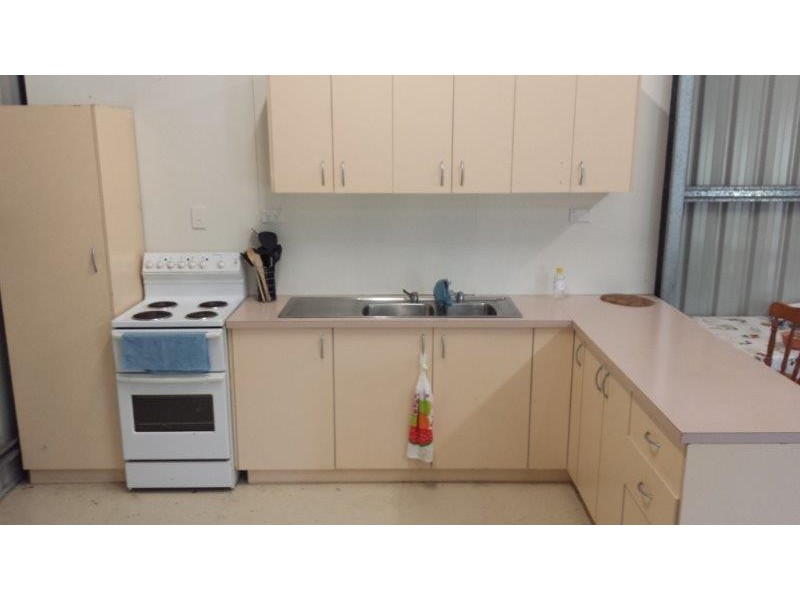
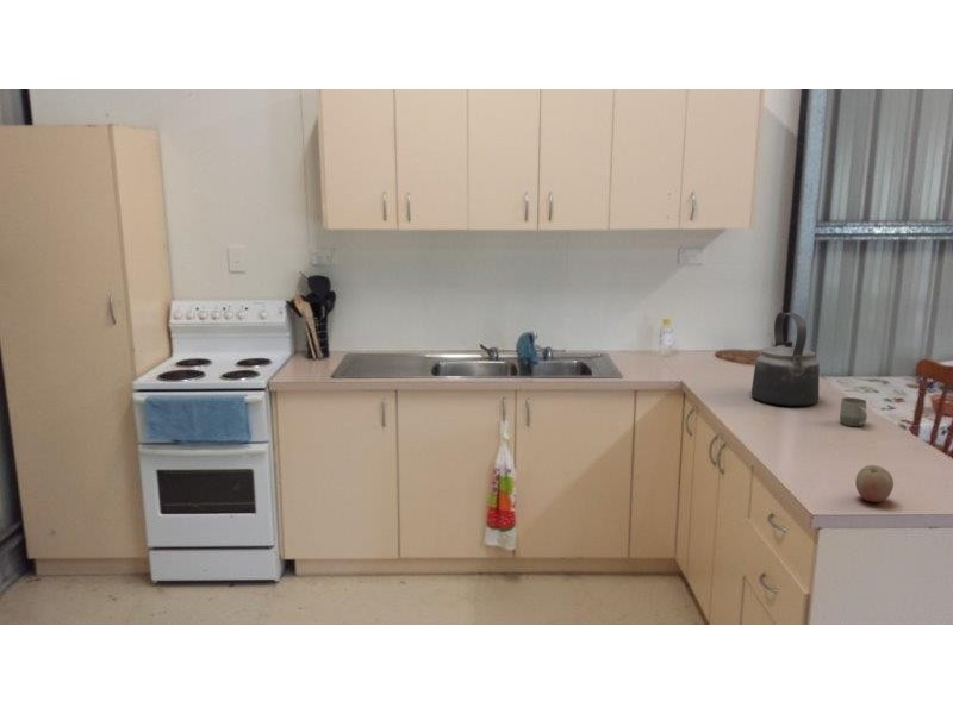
+ fruit [854,464,895,503]
+ cup [839,396,868,427]
+ kettle [750,311,821,407]
